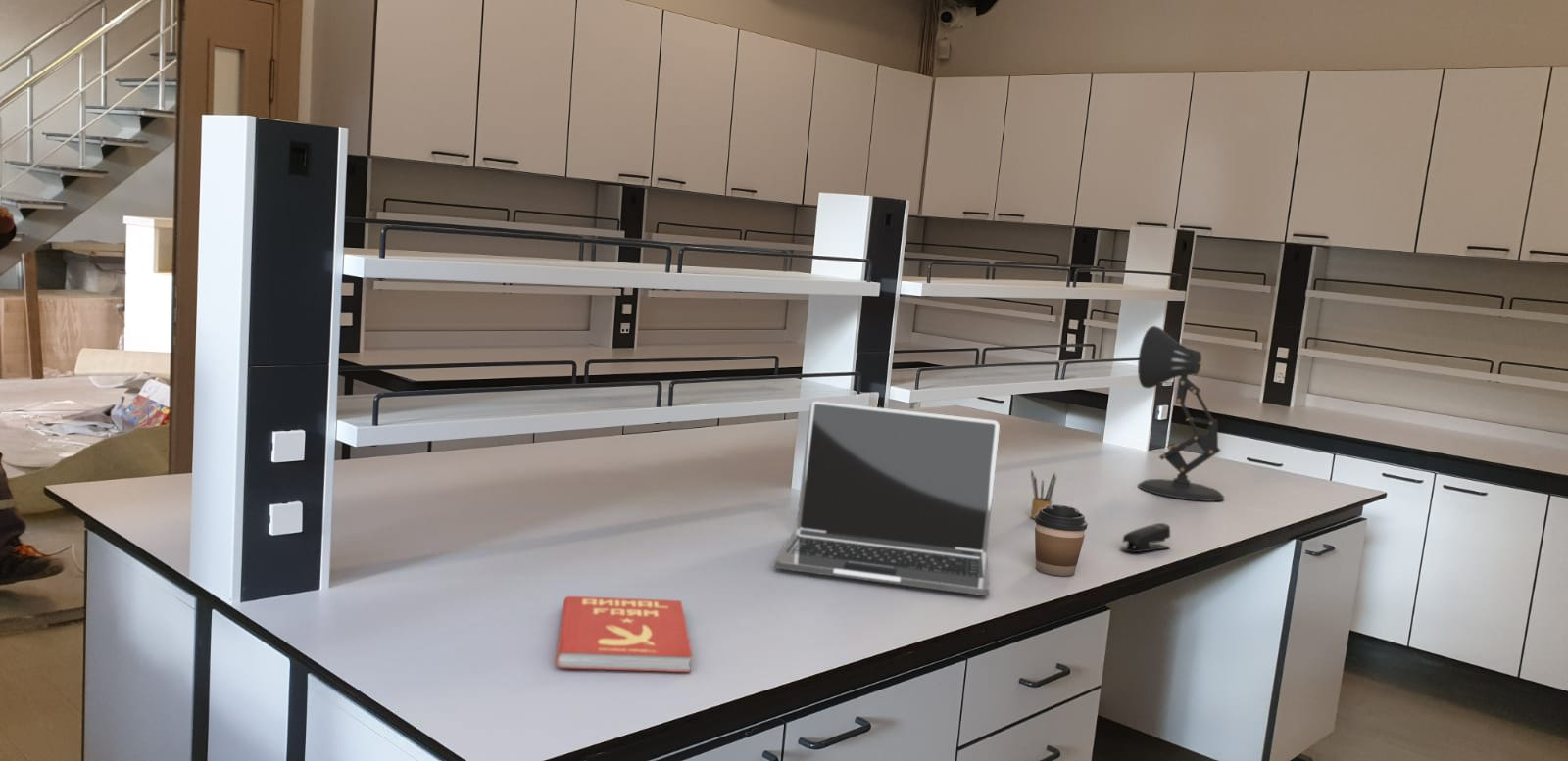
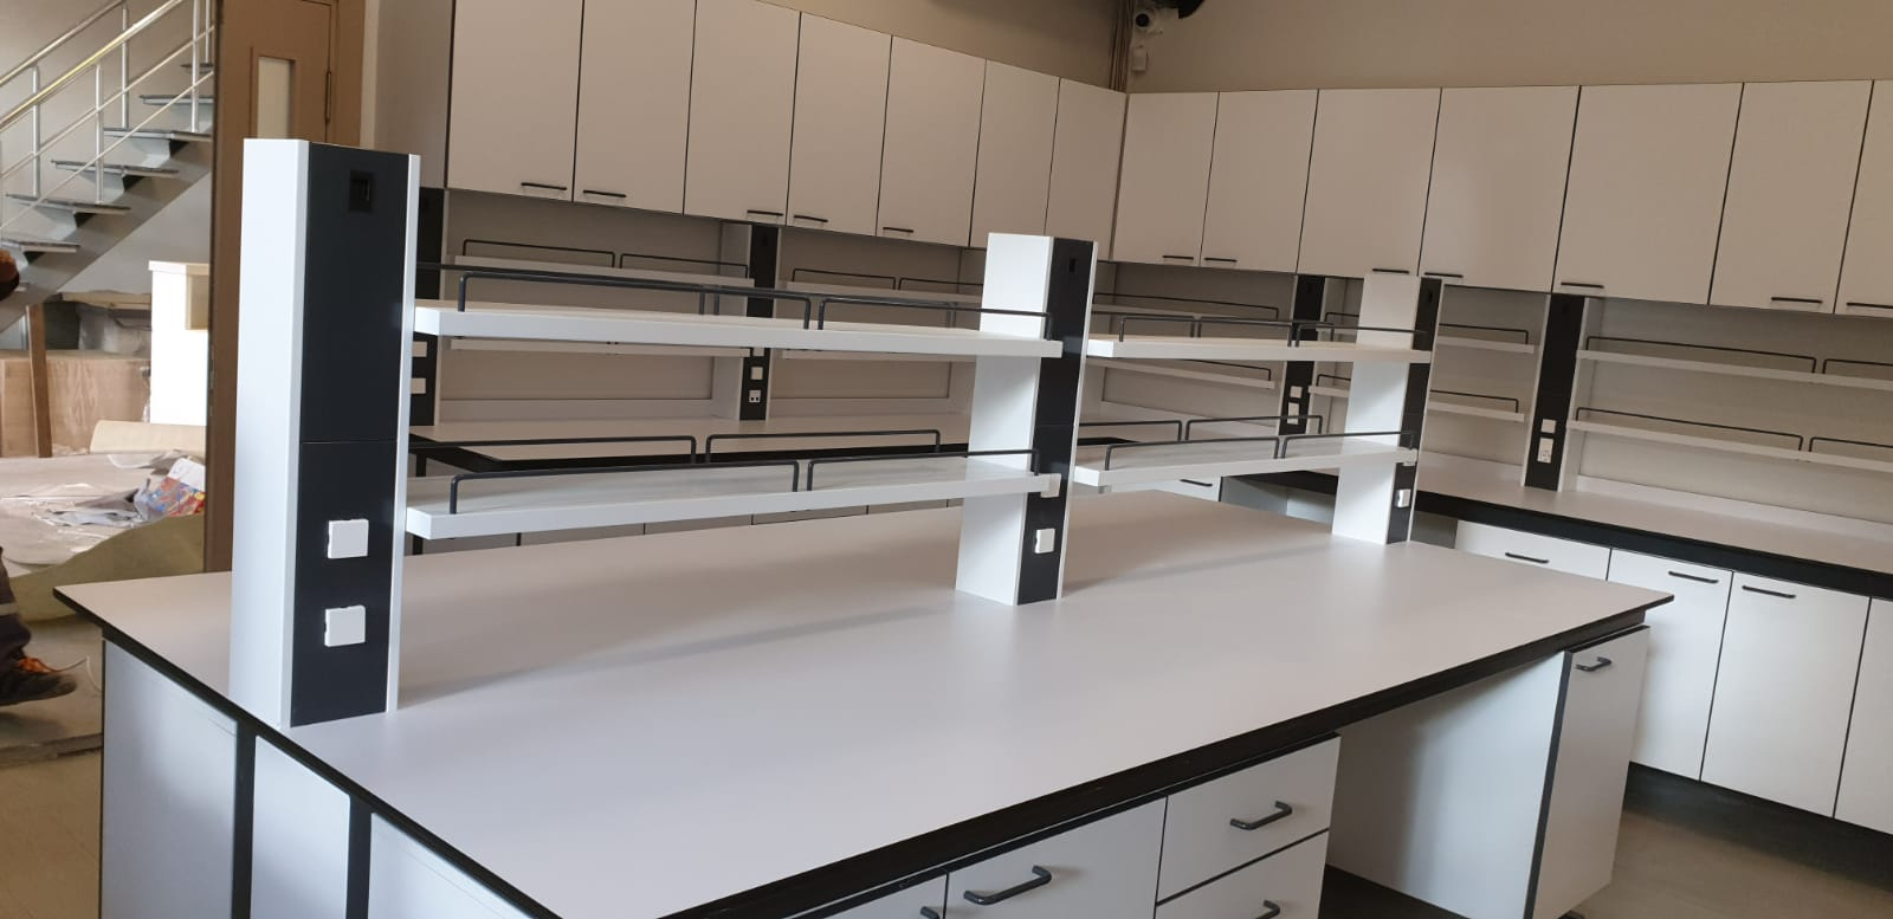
- stapler [1119,522,1171,553]
- book [555,595,693,673]
- pencil box [1030,468,1057,520]
- desk lamp [1137,325,1225,502]
- laptop [773,400,1001,596]
- coffee cup [1034,504,1089,577]
